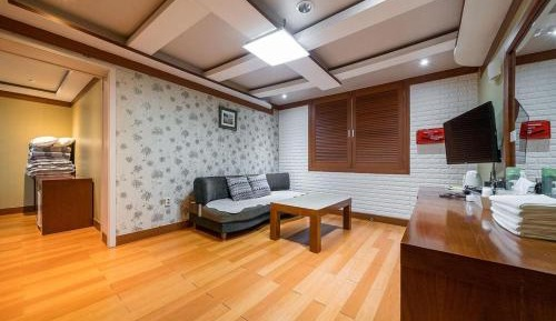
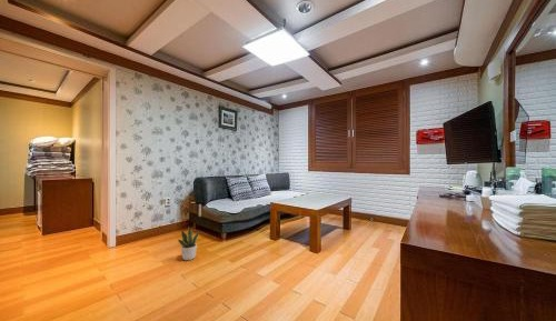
+ potted plant [177,227,200,261]
